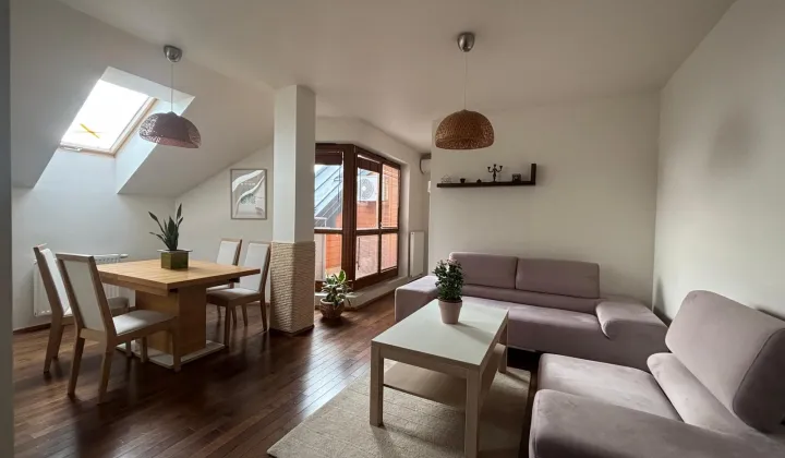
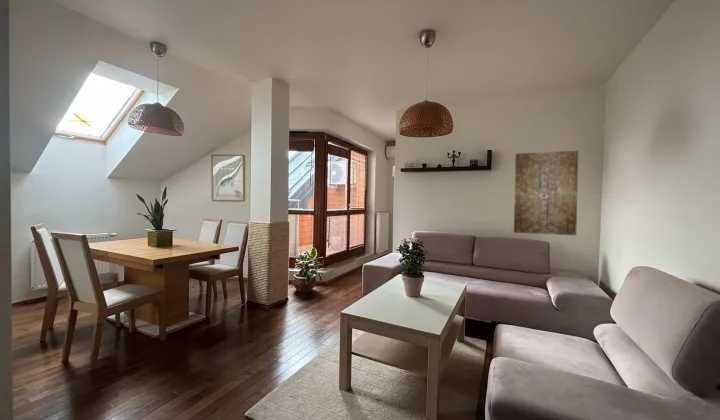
+ wall art [513,150,579,236]
